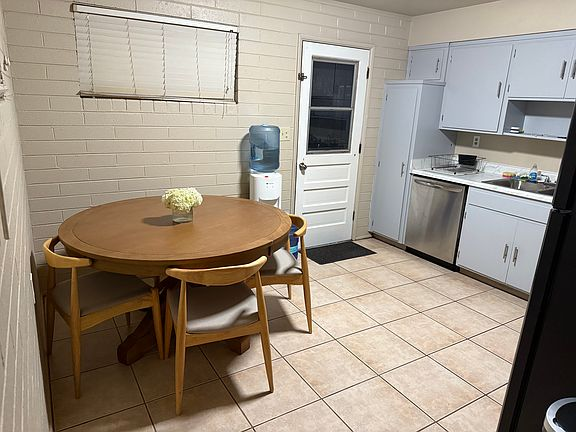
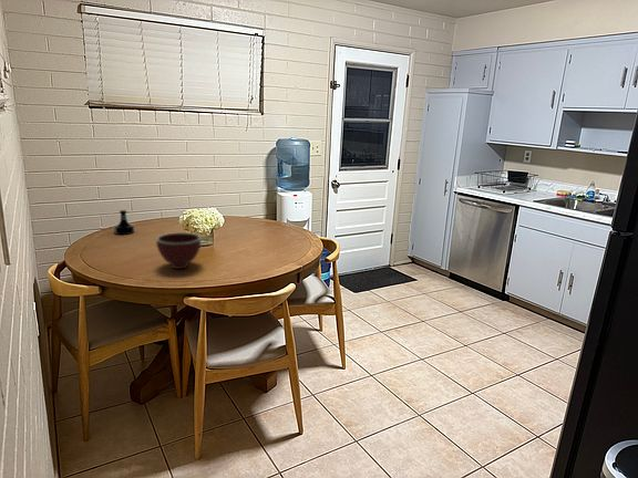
+ tequila bottle [113,209,135,236]
+ bowl [155,231,202,270]
